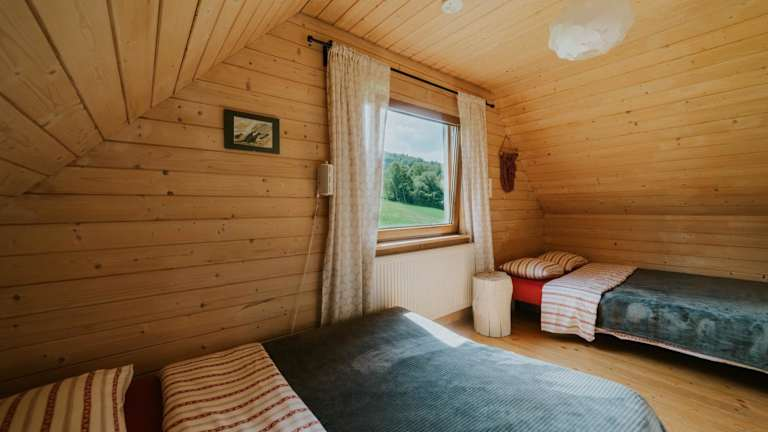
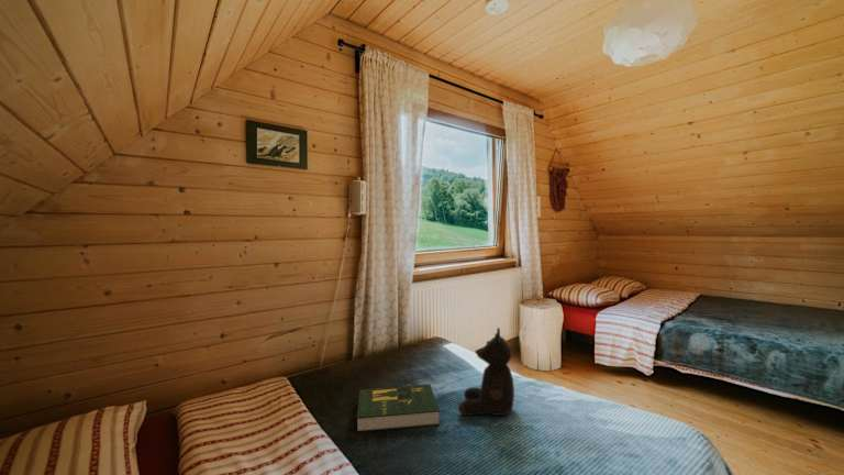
+ teddy bear [457,327,515,417]
+ book [356,384,441,433]
